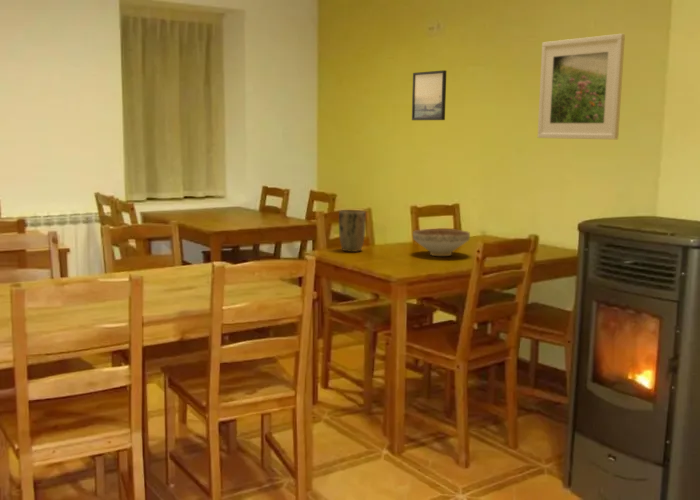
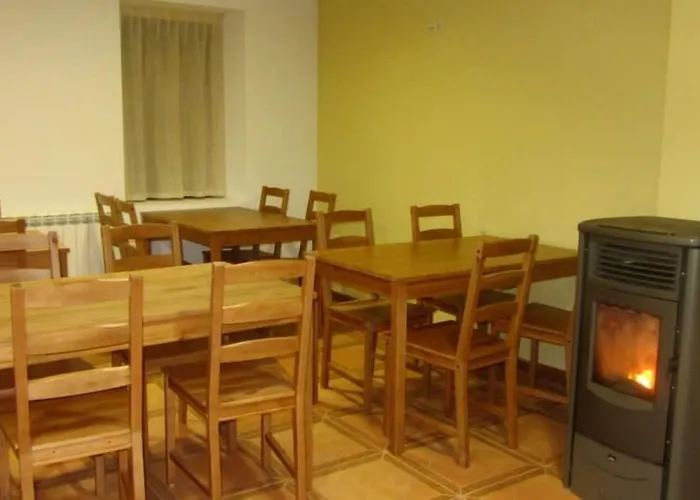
- plant pot [338,209,366,253]
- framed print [411,69,447,121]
- decorative bowl [412,228,471,257]
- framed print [537,33,626,140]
